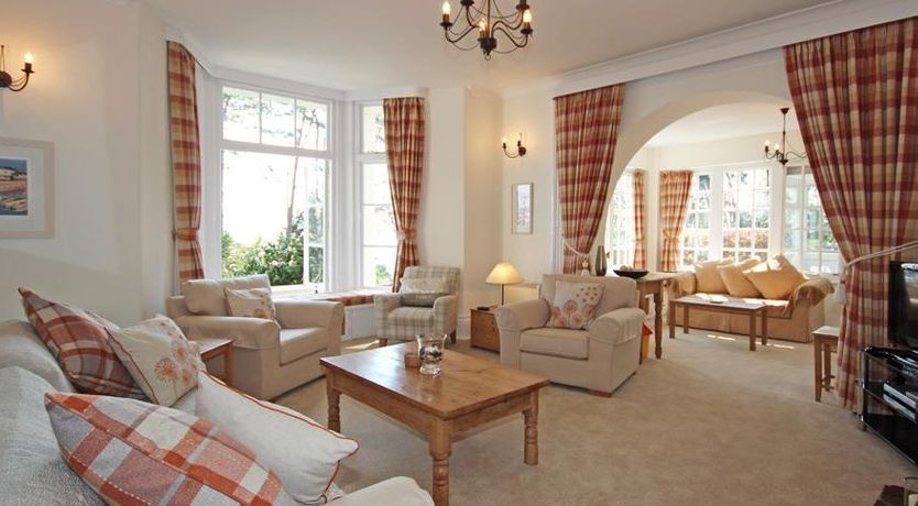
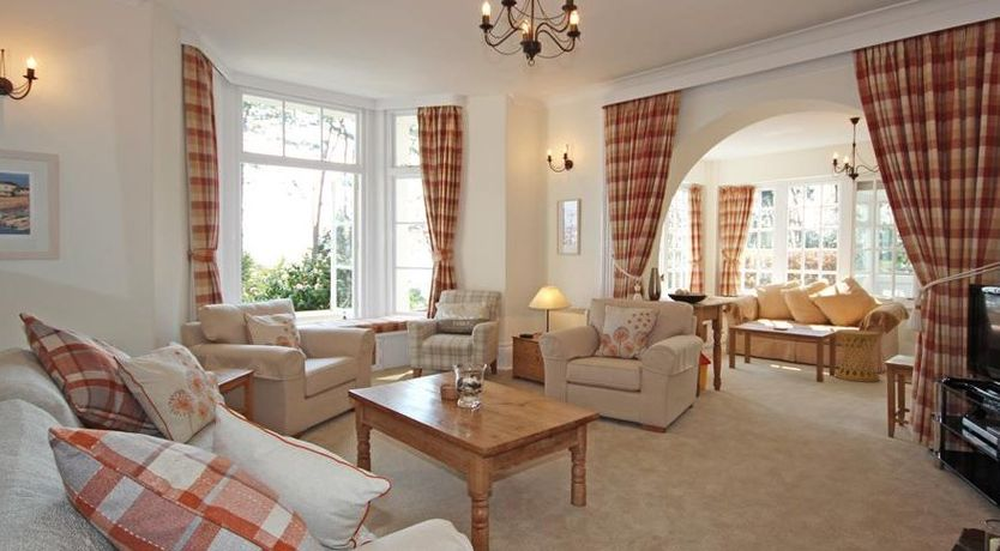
+ side table [833,328,881,383]
